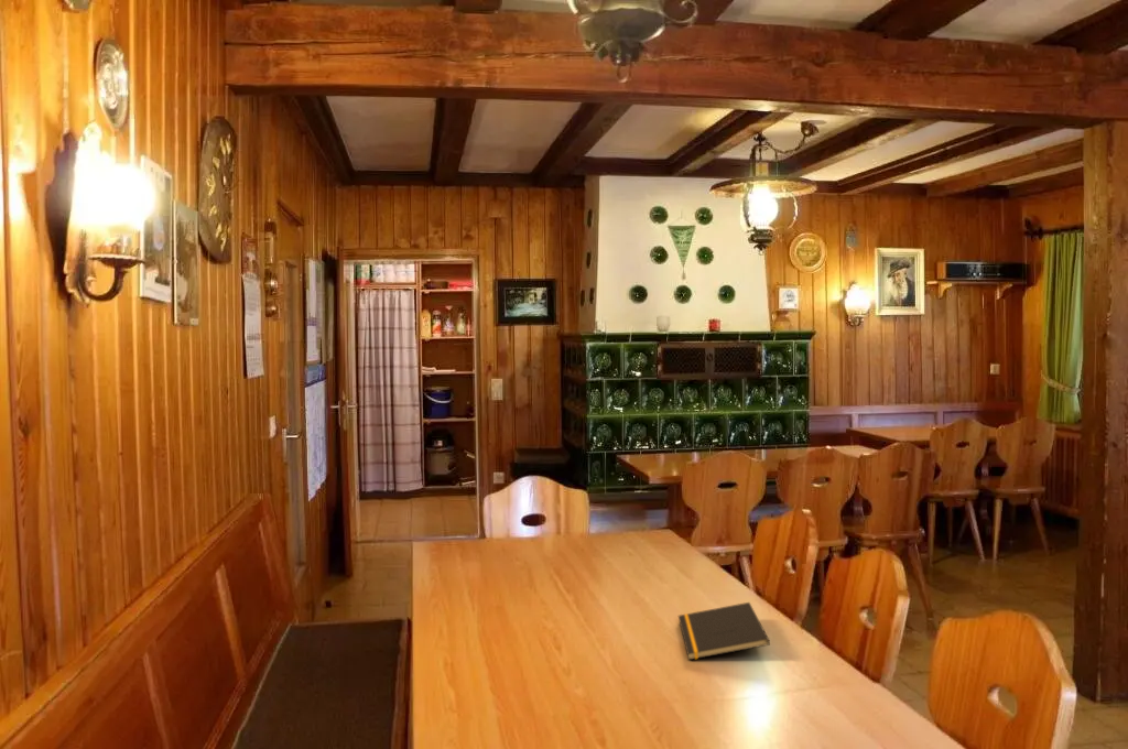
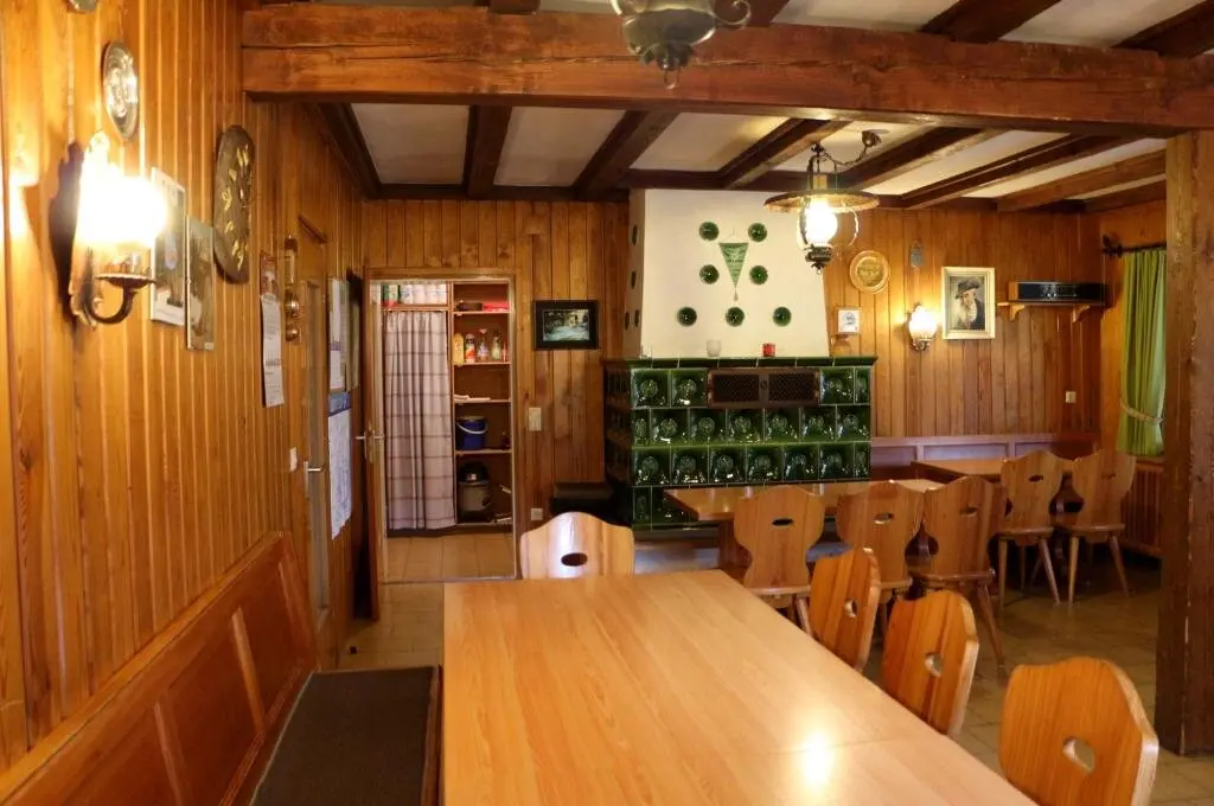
- notepad [677,601,771,661]
